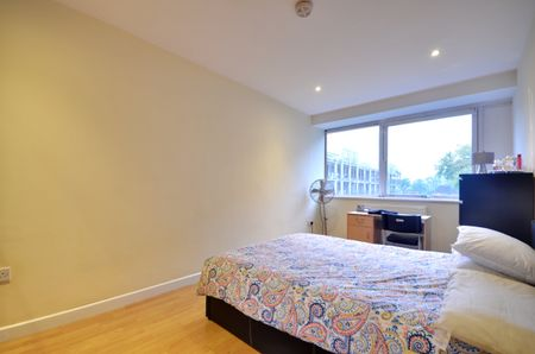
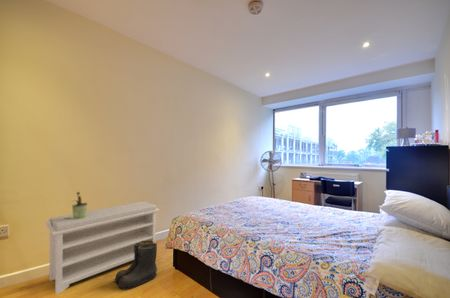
+ potted plant [64,191,88,219]
+ bench [45,200,160,295]
+ boots [114,240,158,291]
